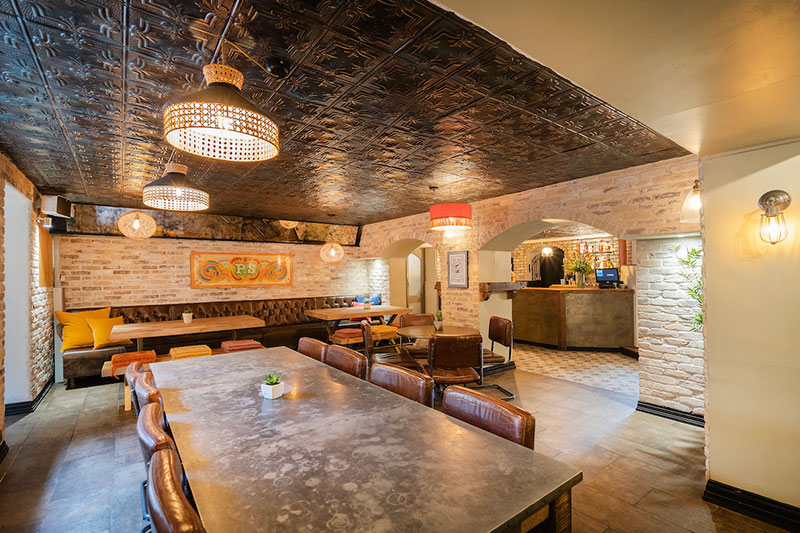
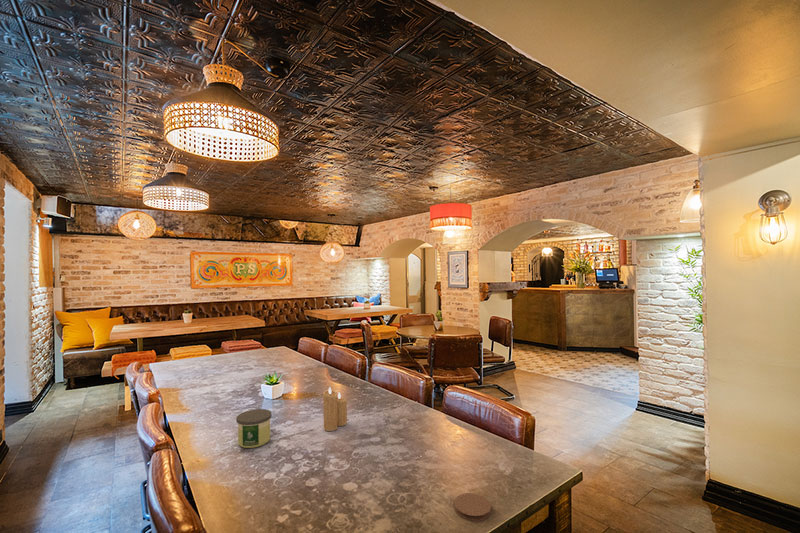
+ candle [322,386,348,432]
+ candle [235,408,273,449]
+ coaster [453,492,492,522]
